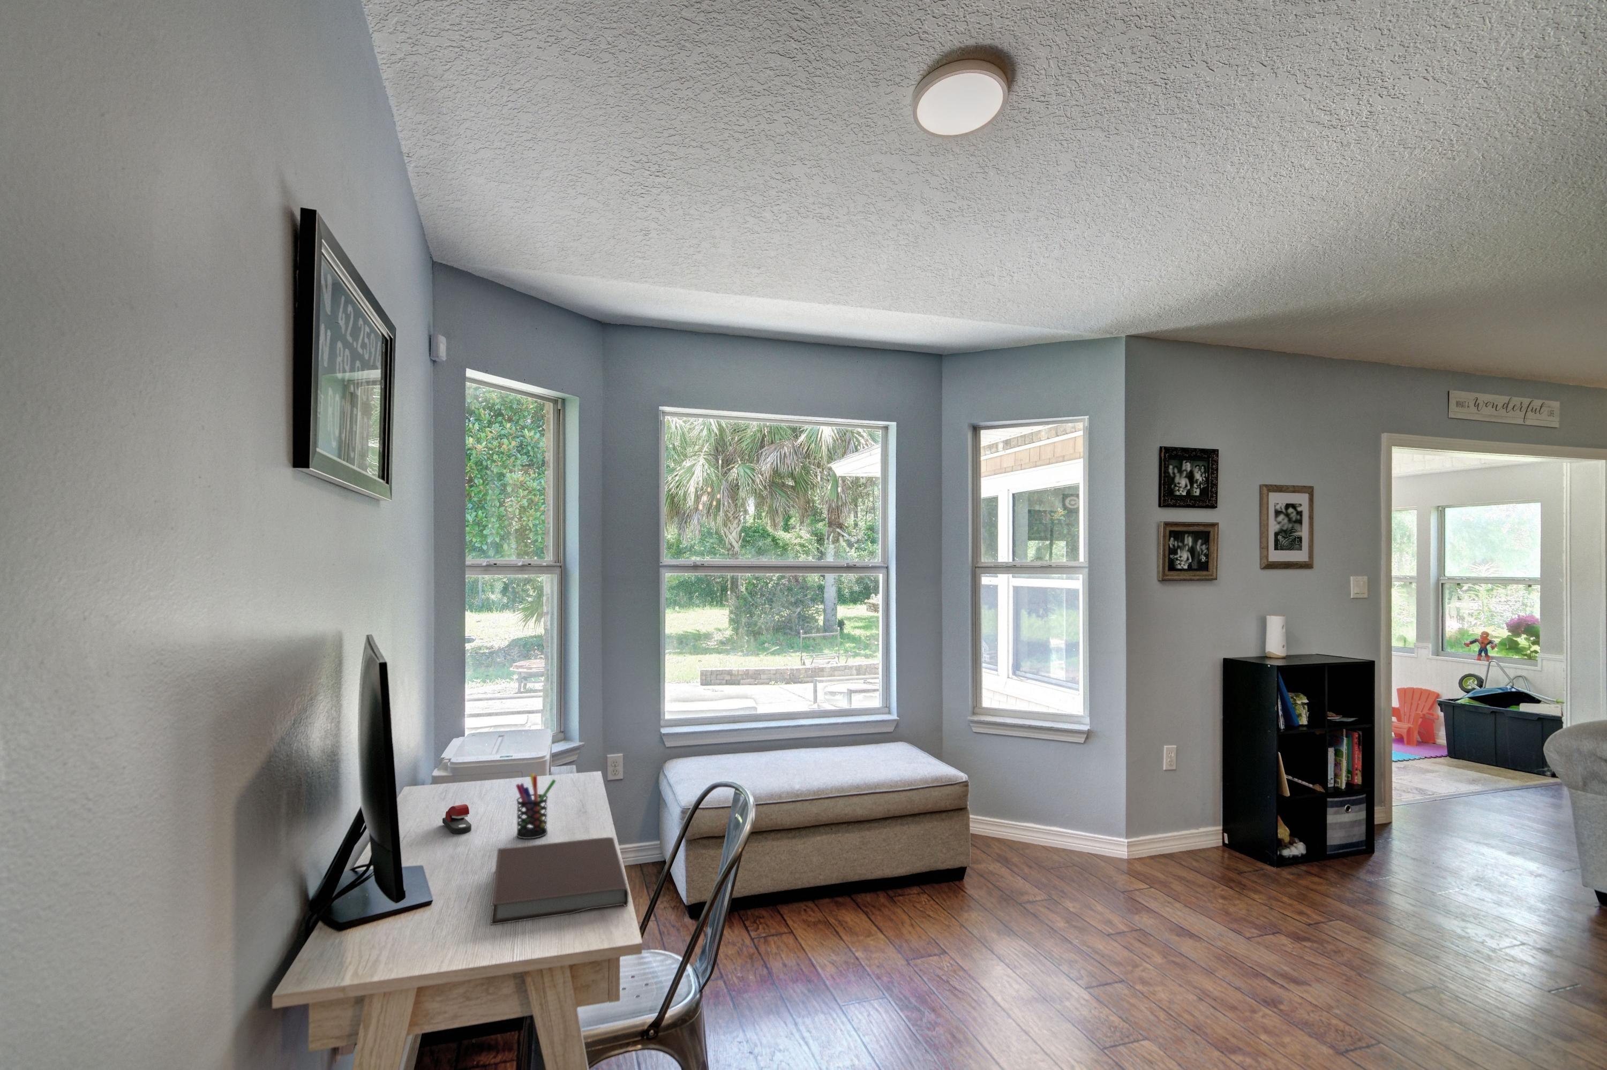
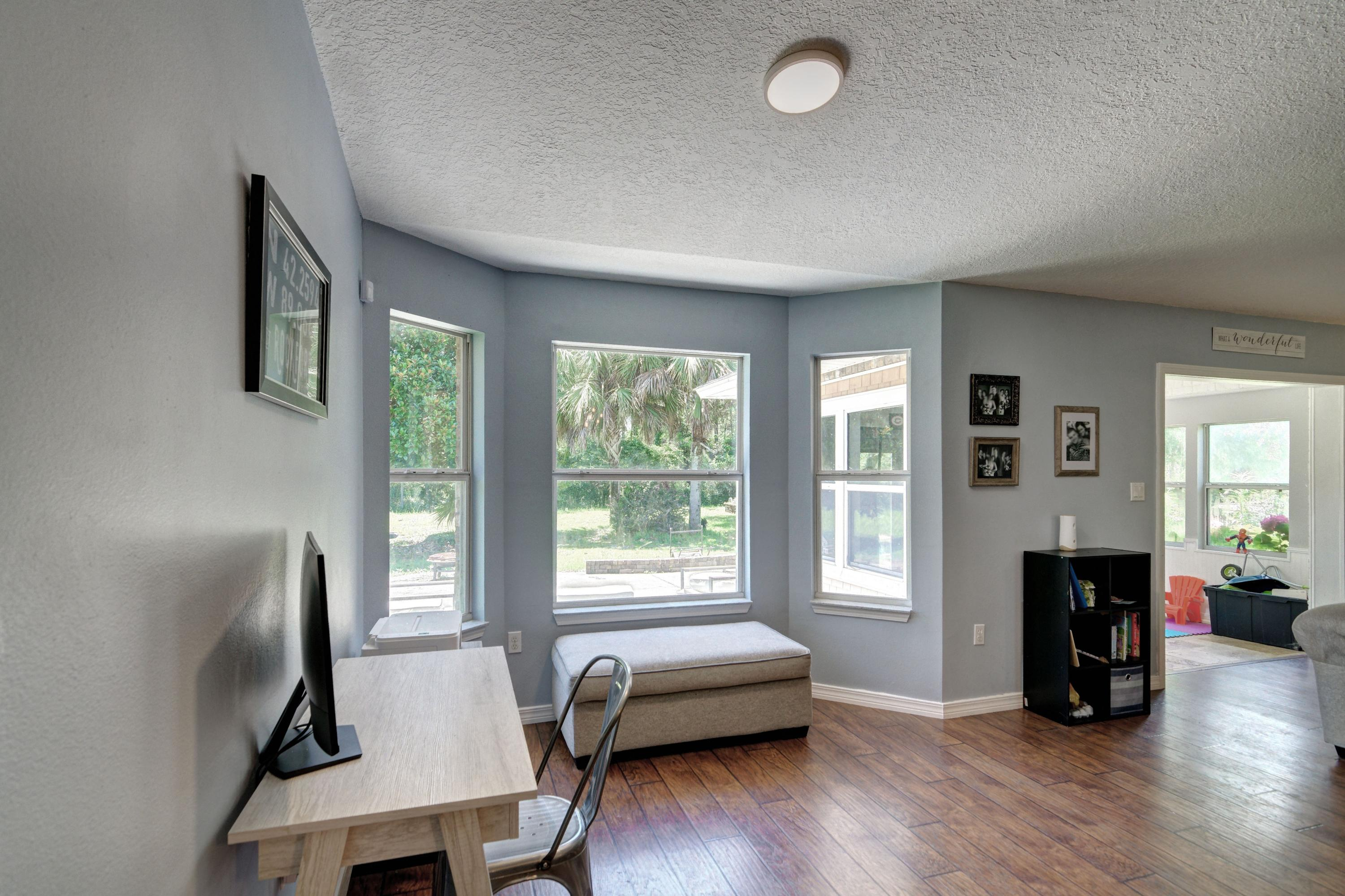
- pen holder [515,773,557,840]
- stapler [442,804,472,835]
- notebook [490,837,628,926]
